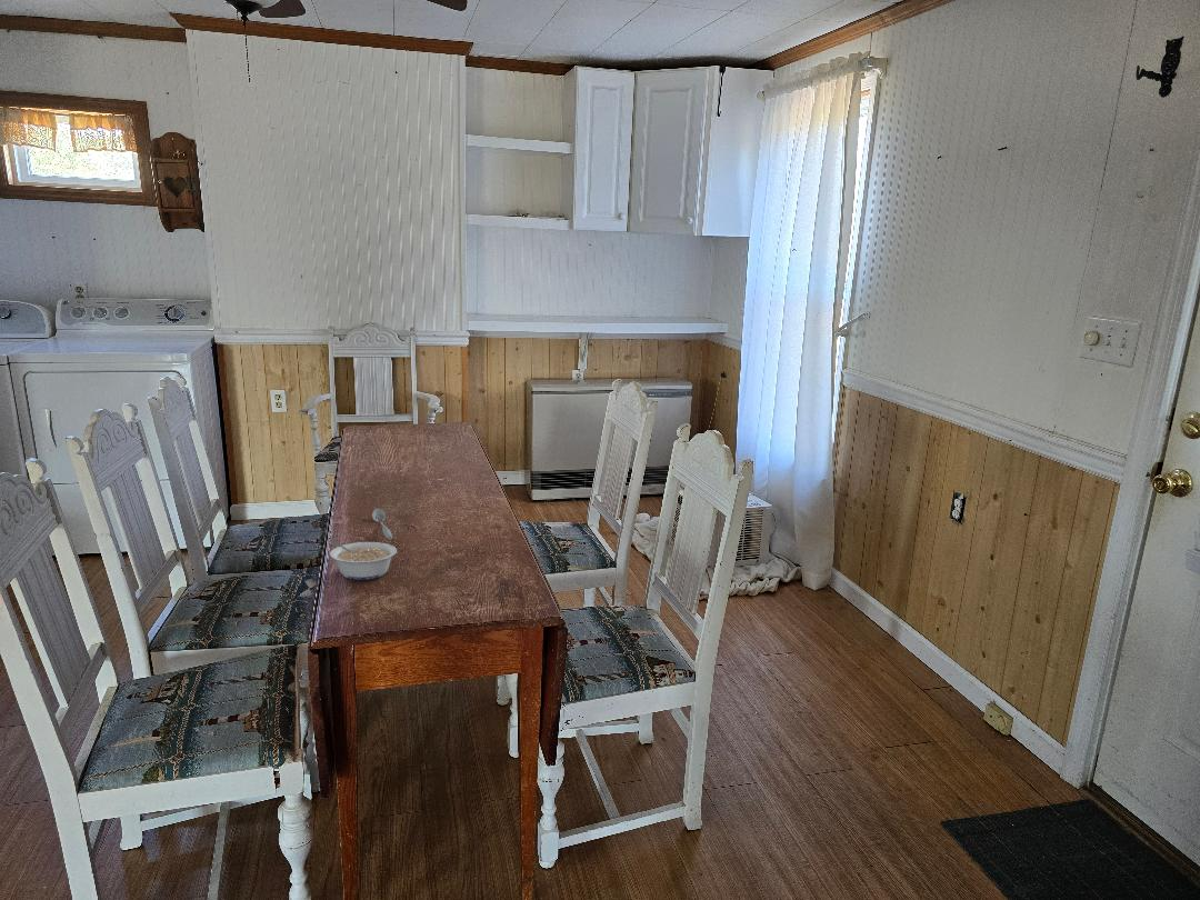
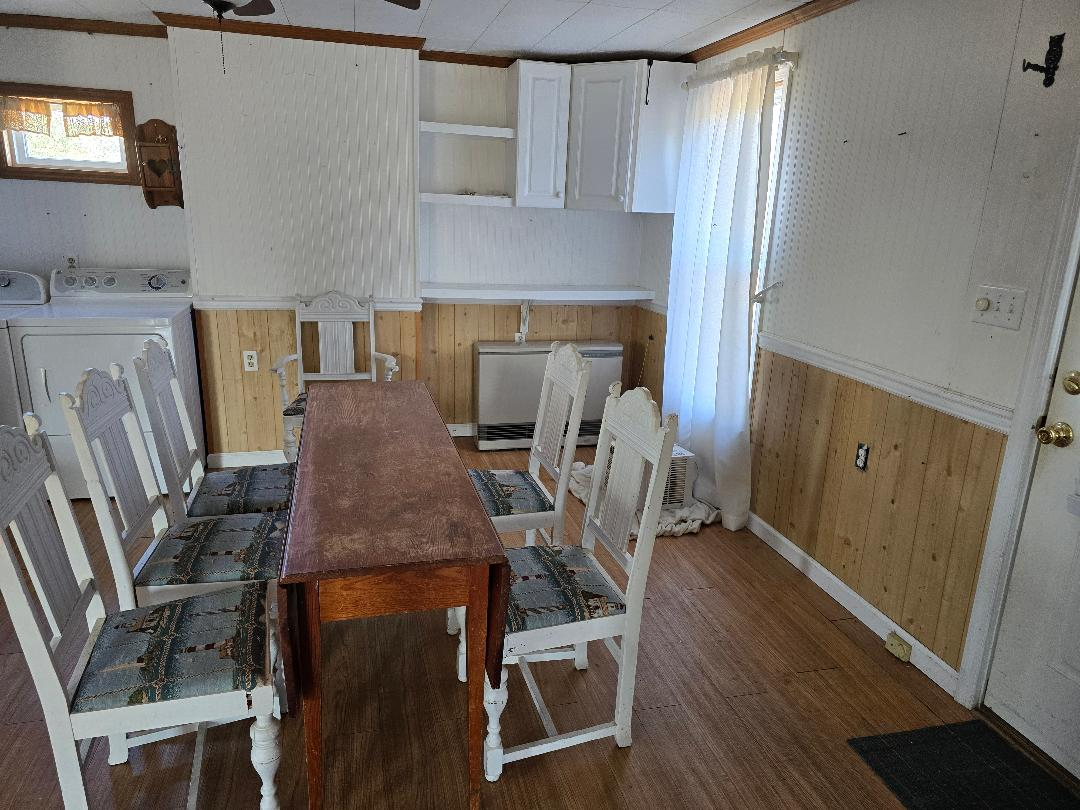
- legume [328,538,398,581]
- spoon [371,508,393,540]
